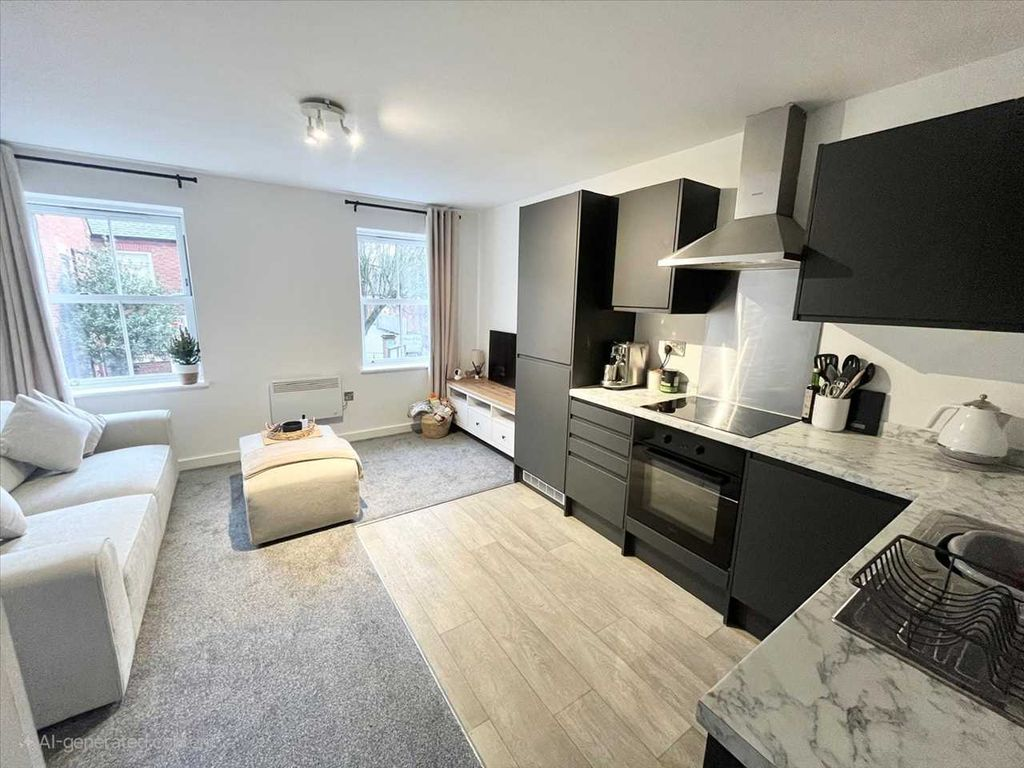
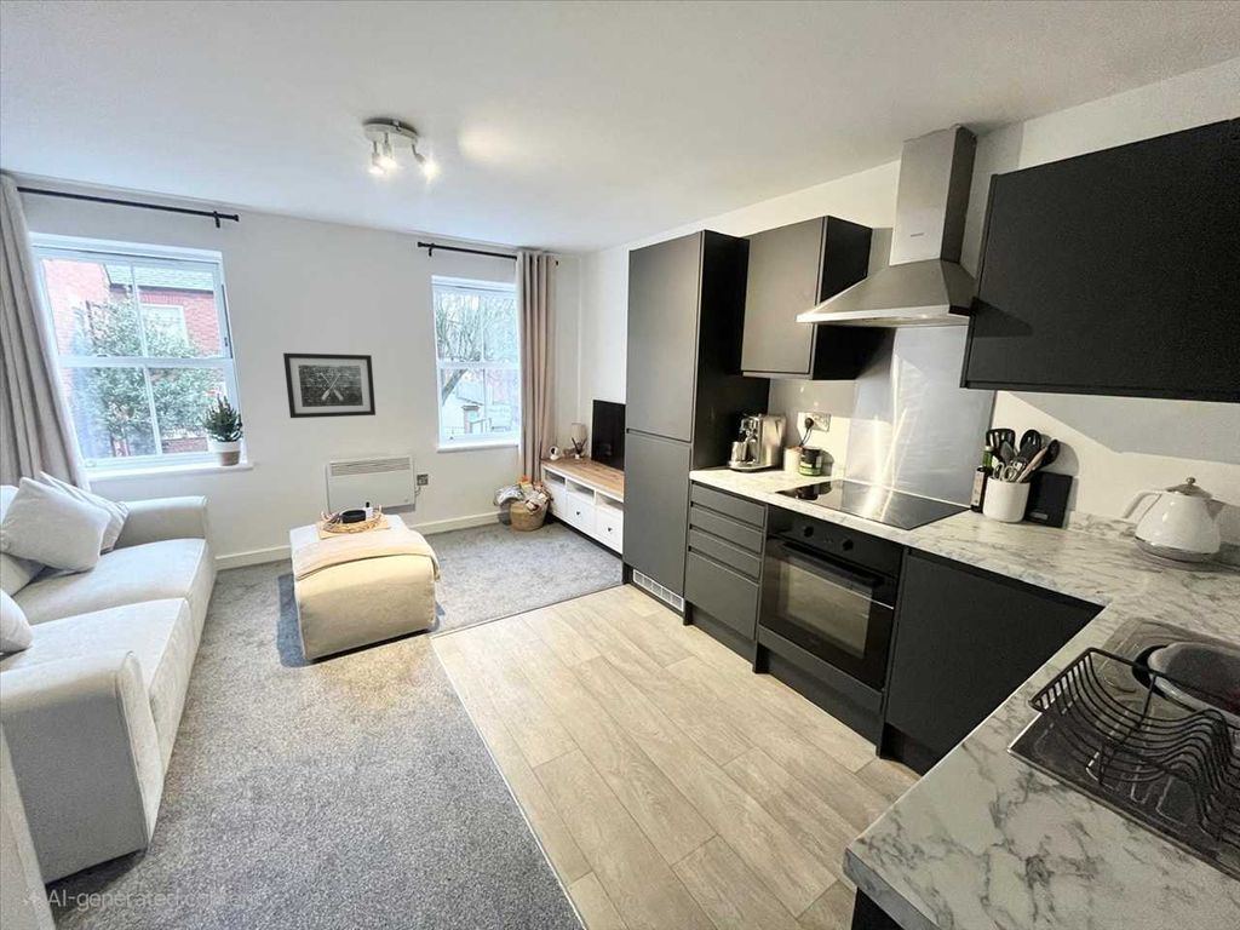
+ wall art [282,352,377,419]
